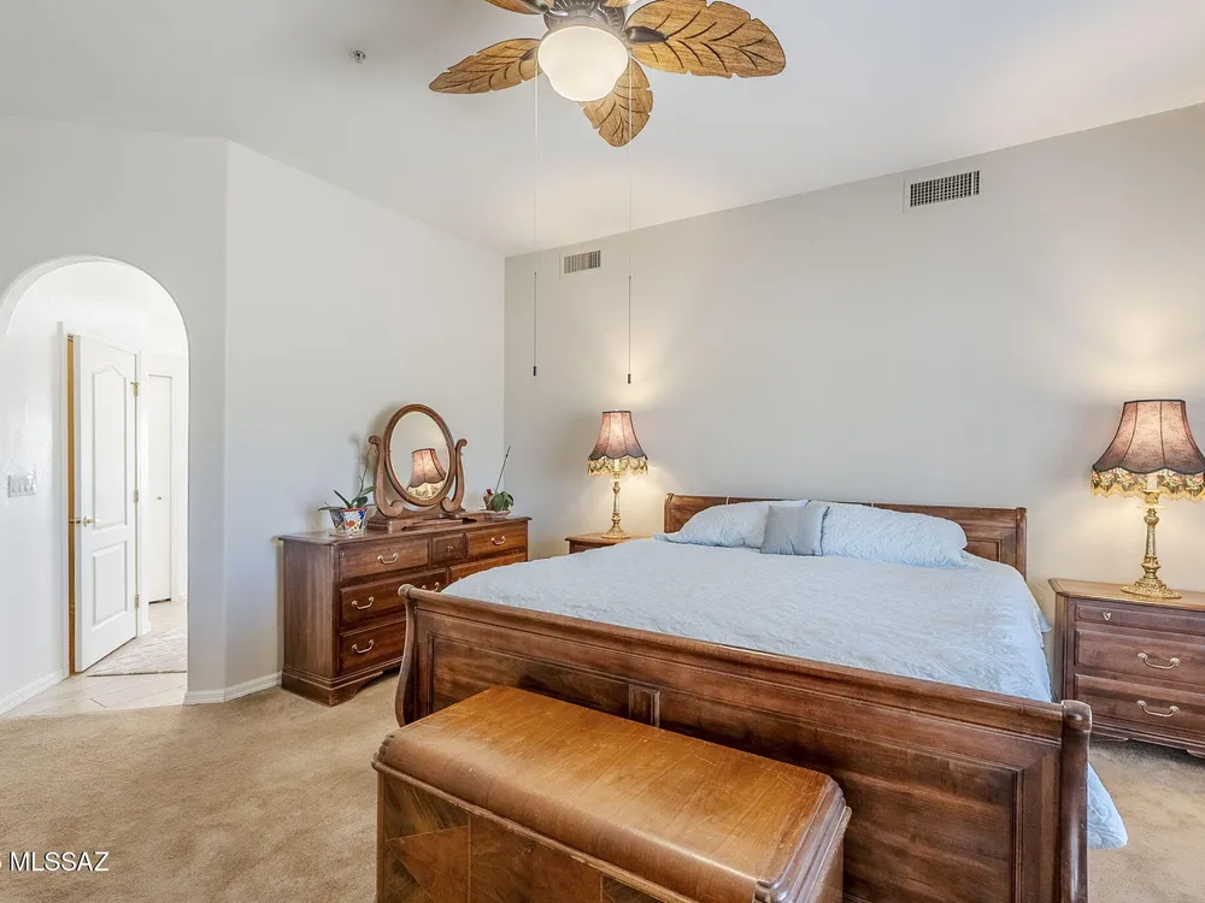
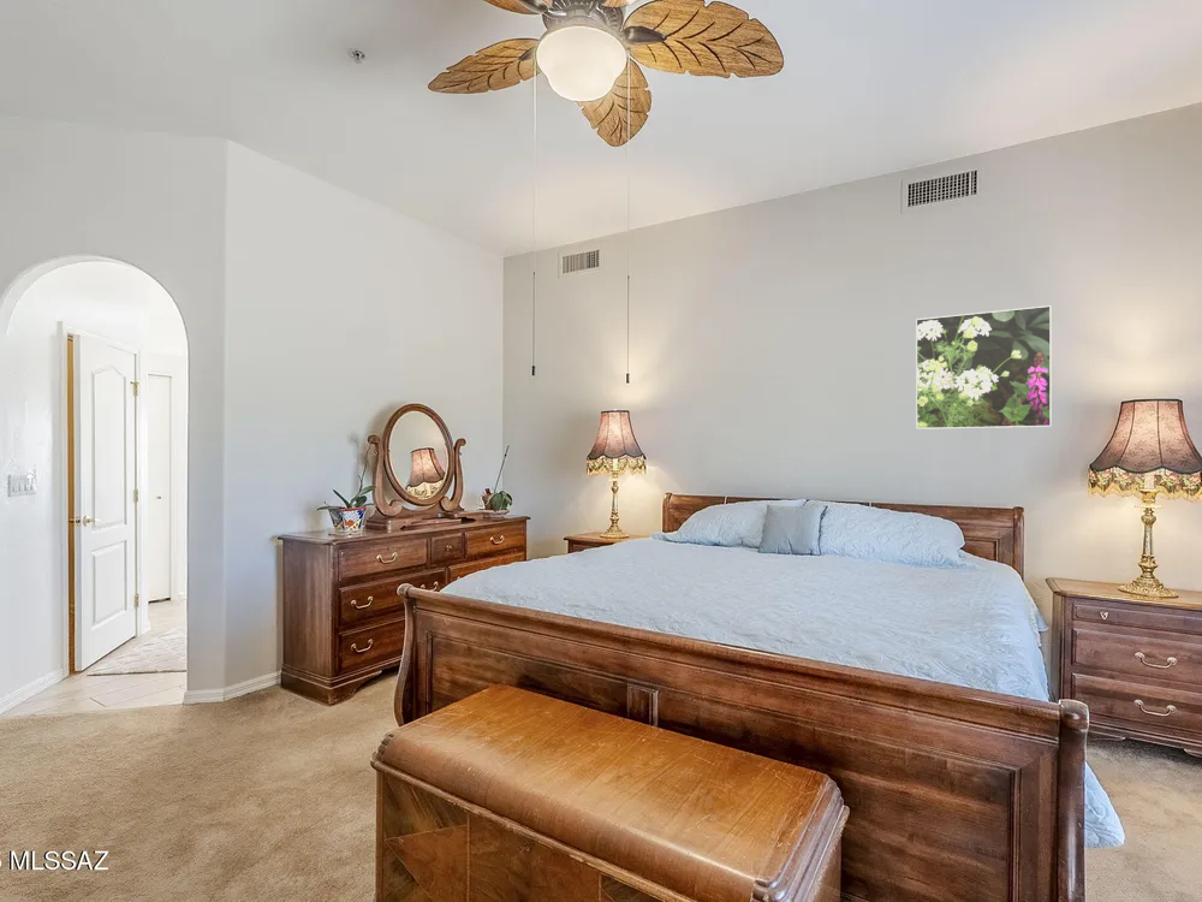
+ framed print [915,304,1053,431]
